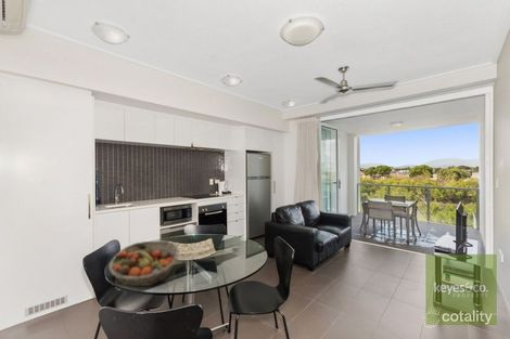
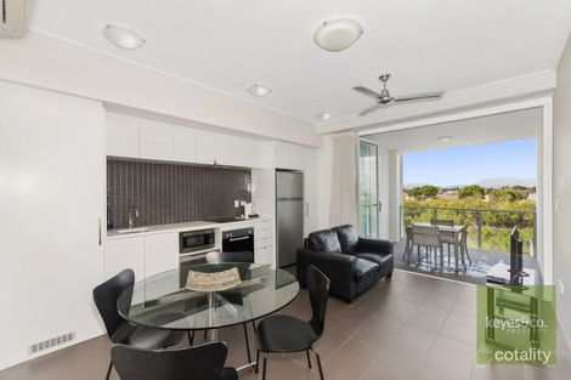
- fruit basket [107,239,180,287]
